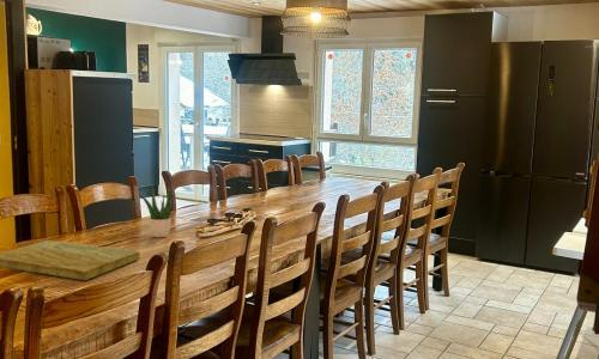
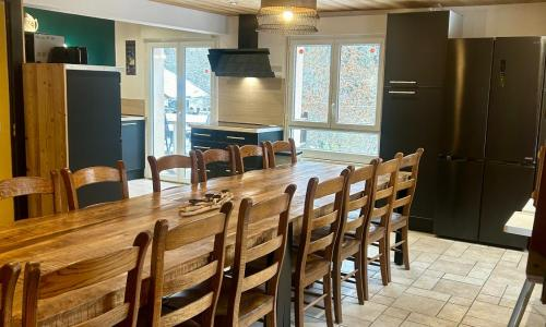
- potted plant [134,181,176,238]
- cutting board [0,239,141,281]
